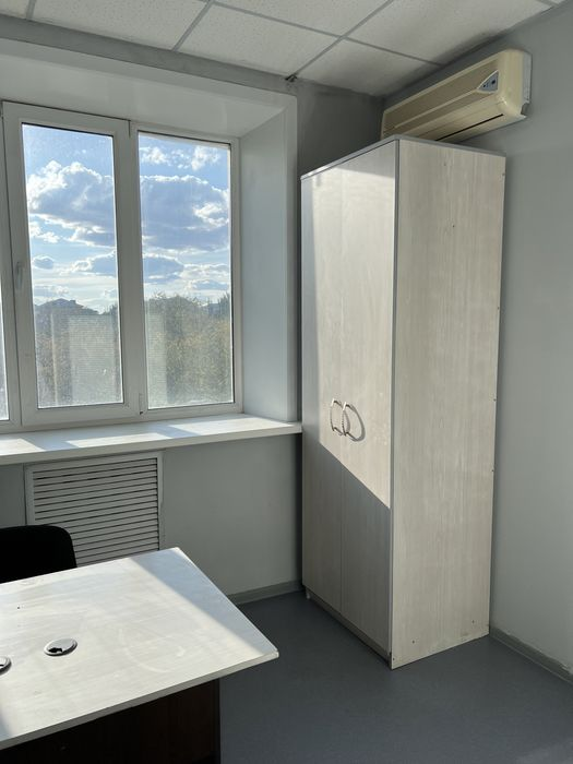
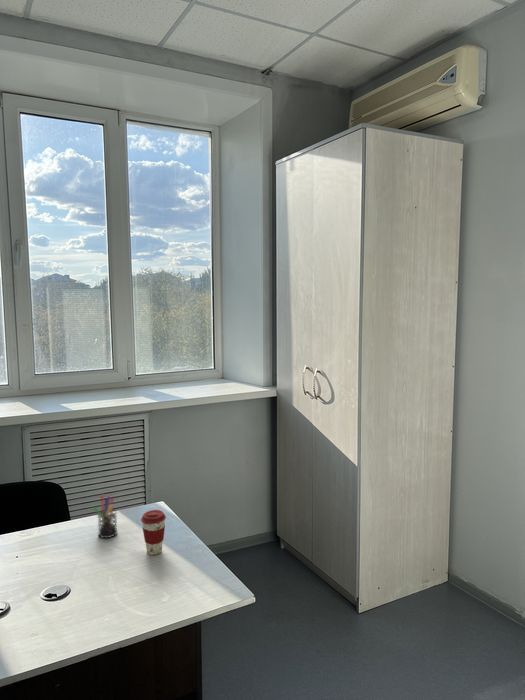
+ pen holder [92,494,119,539]
+ coffee cup [140,509,167,555]
